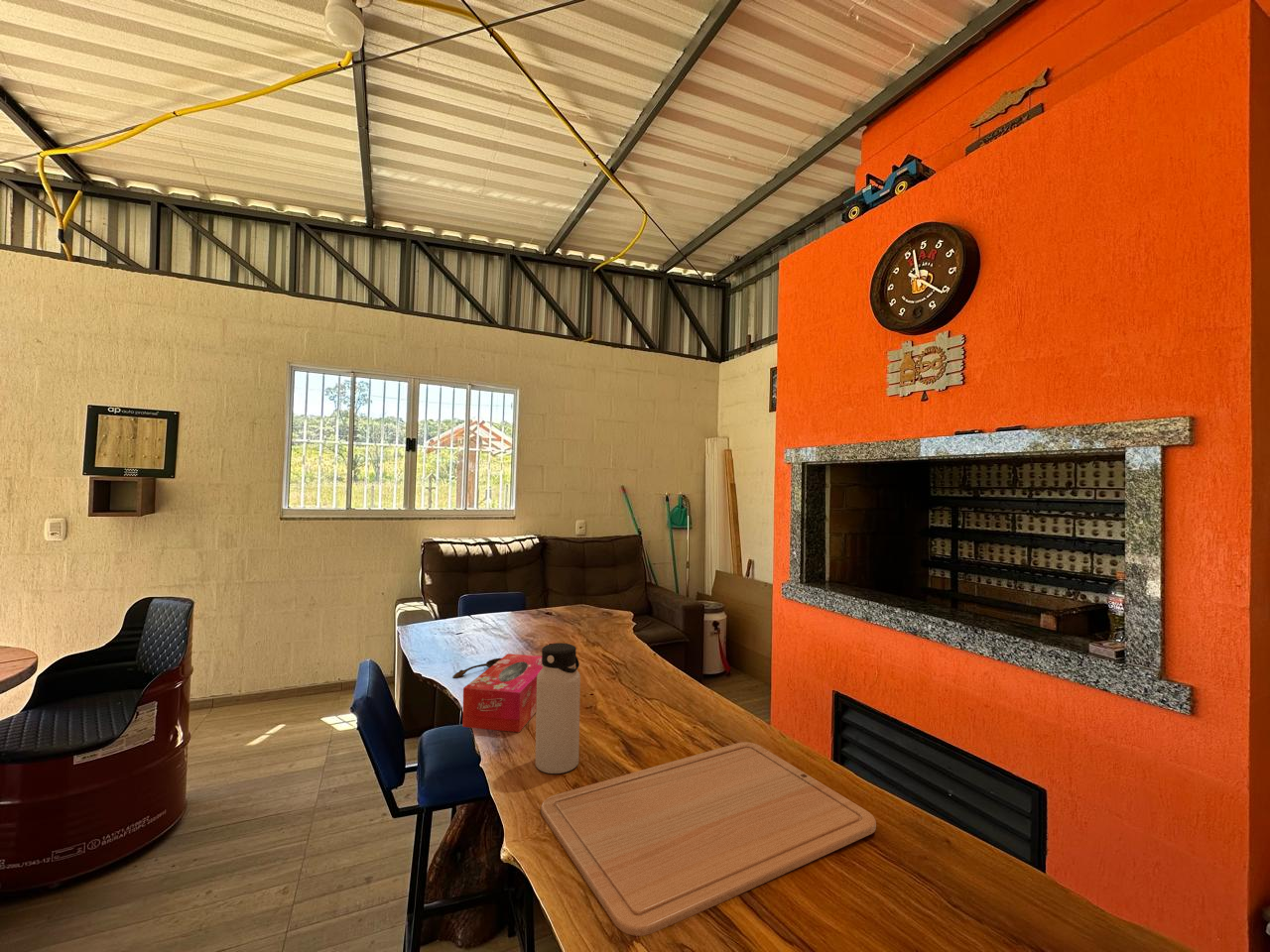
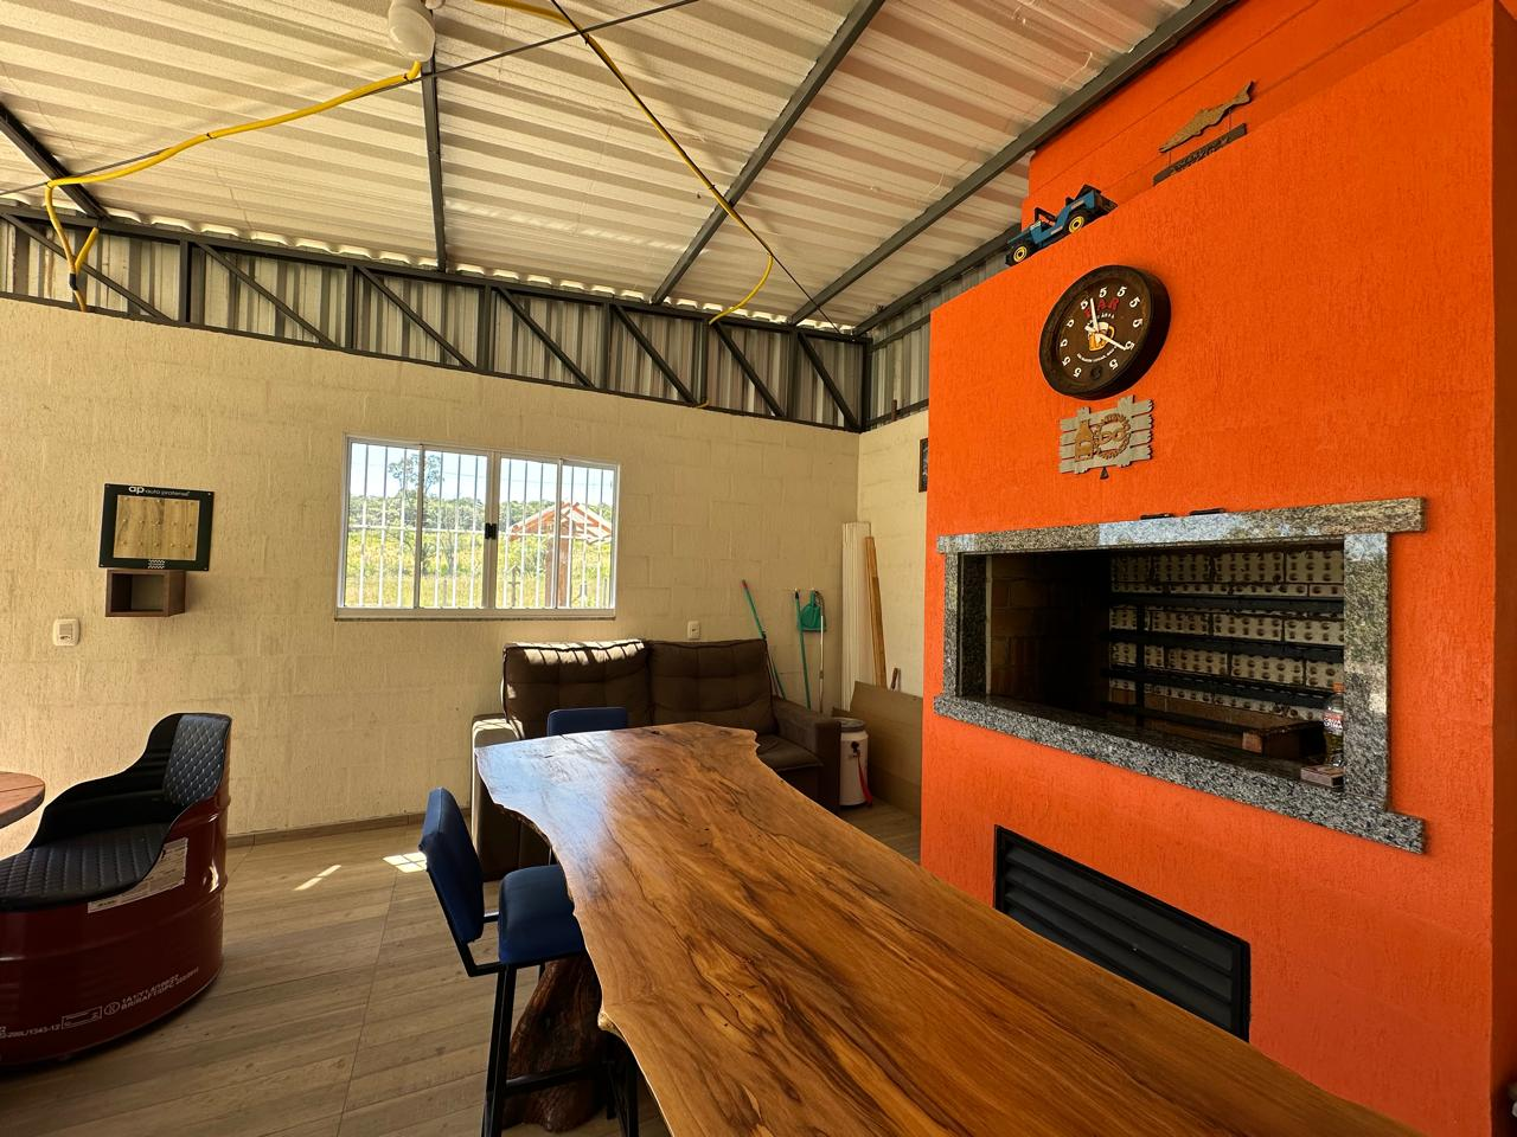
- spoon [451,657,502,679]
- tissue box [461,653,543,734]
- chopping board [540,741,877,937]
- water bottle [535,643,581,774]
